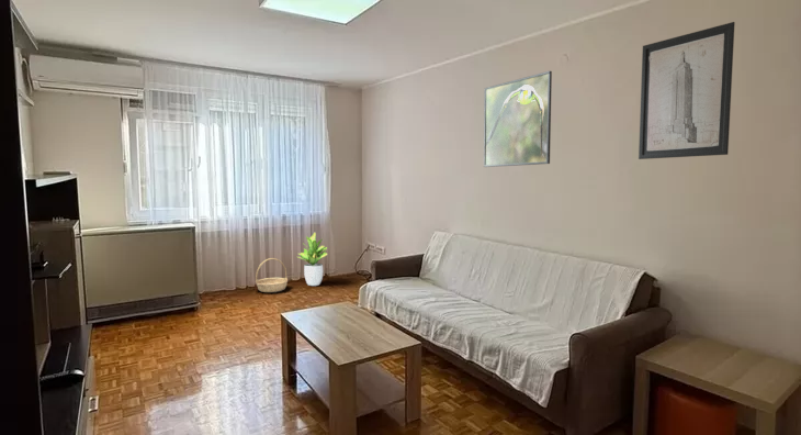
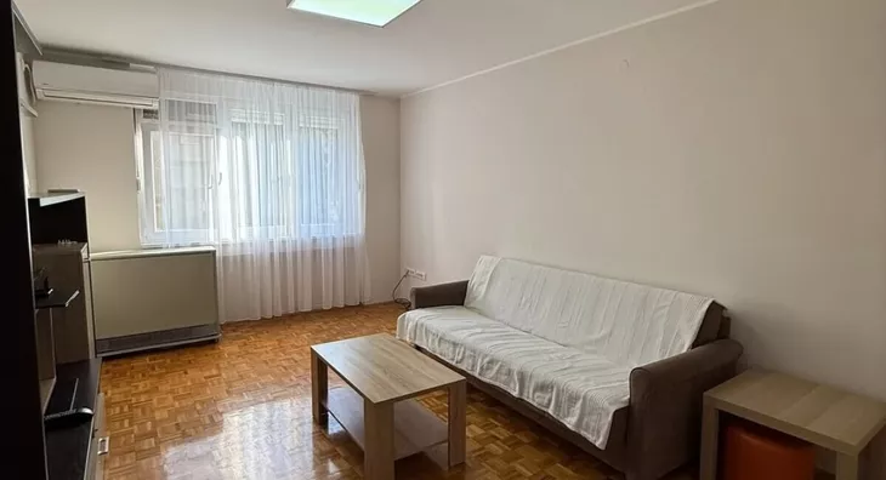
- potted plant [294,232,328,287]
- basket [255,257,289,293]
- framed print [483,70,553,168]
- wall art [638,21,736,160]
